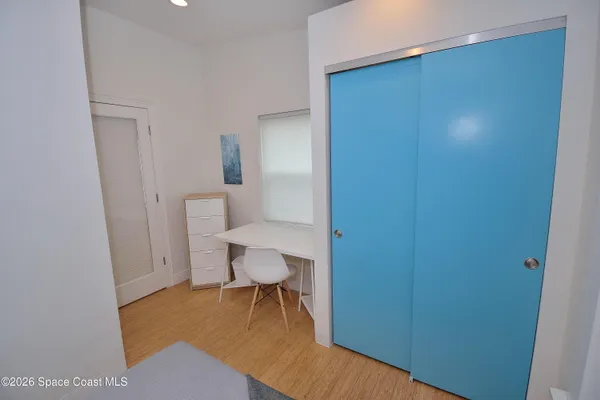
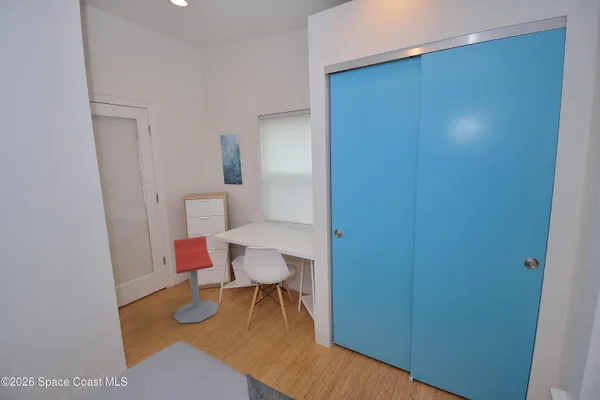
+ stool [172,235,220,324]
